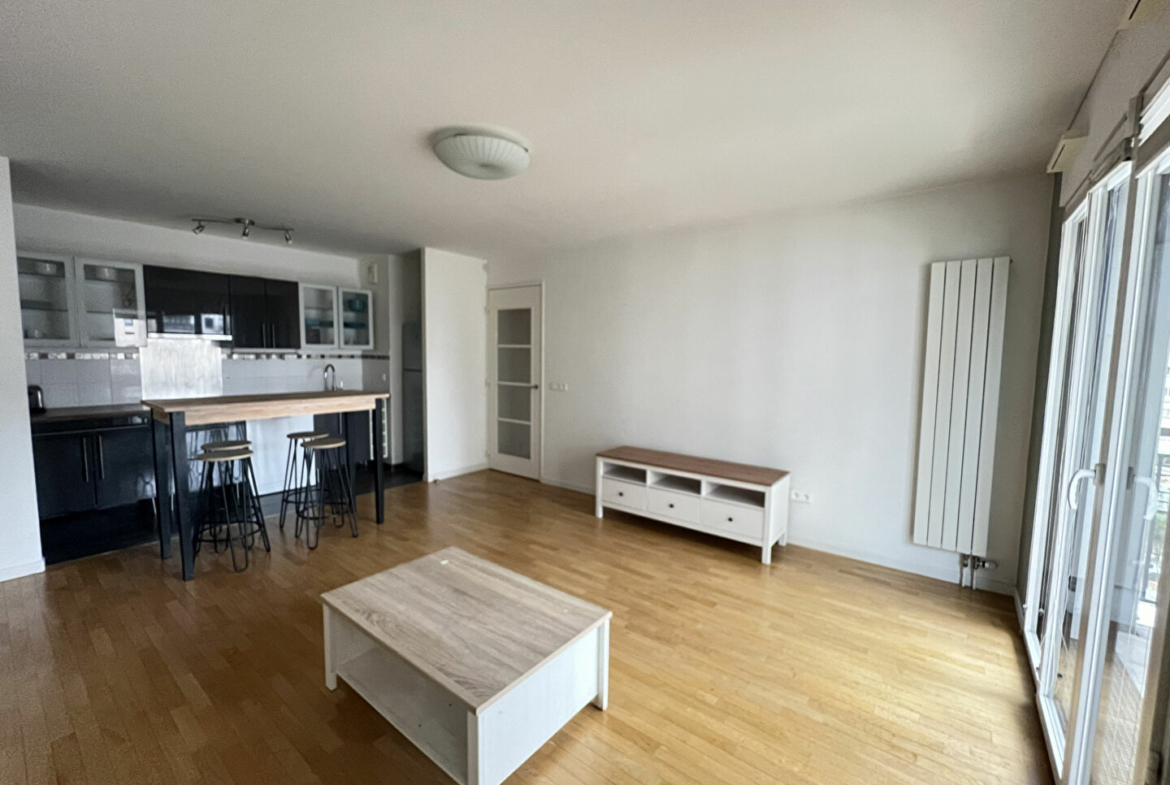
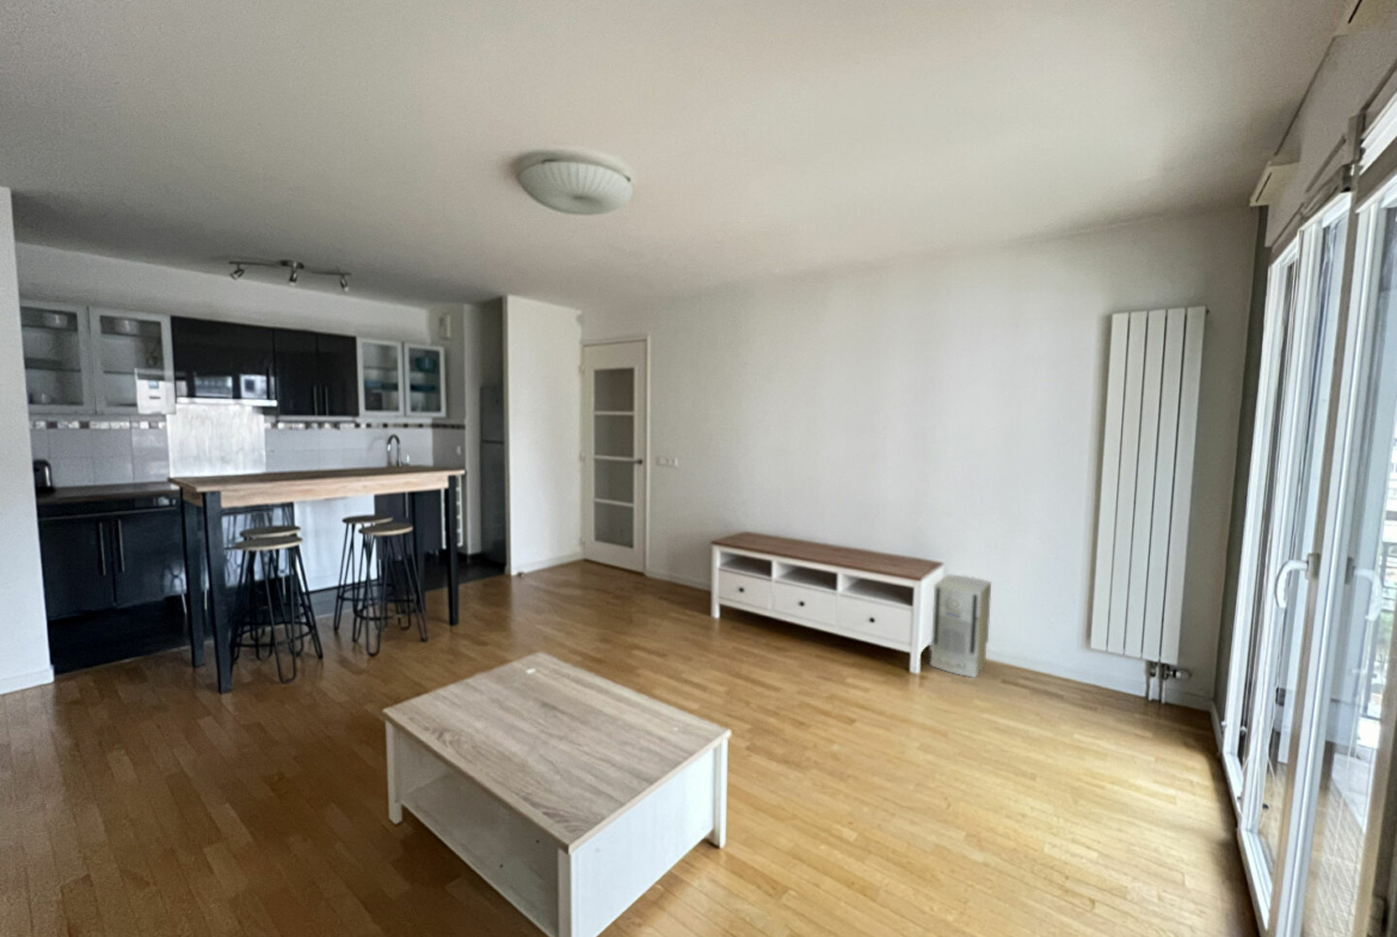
+ air purifier [929,573,992,679]
